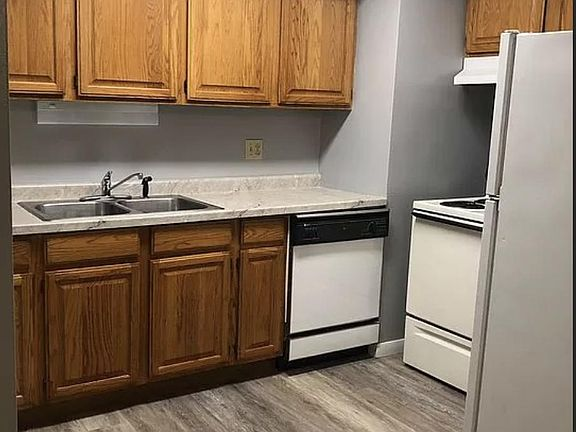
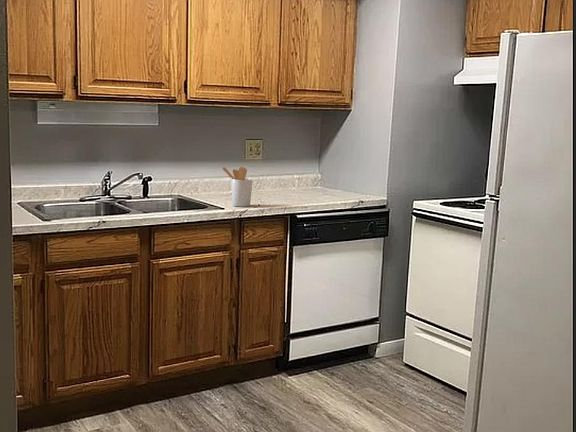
+ utensil holder [221,166,254,208]
